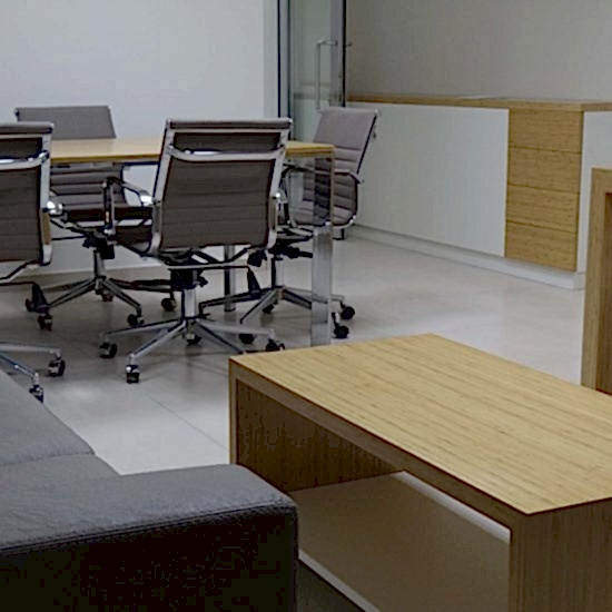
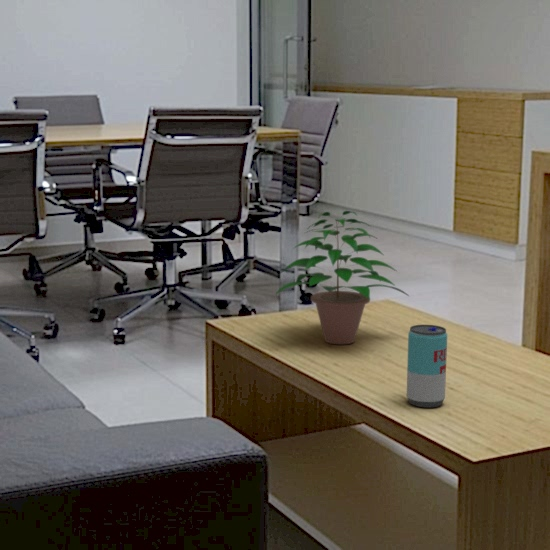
+ beverage can [406,324,448,408]
+ potted plant [274,210,410,345]
